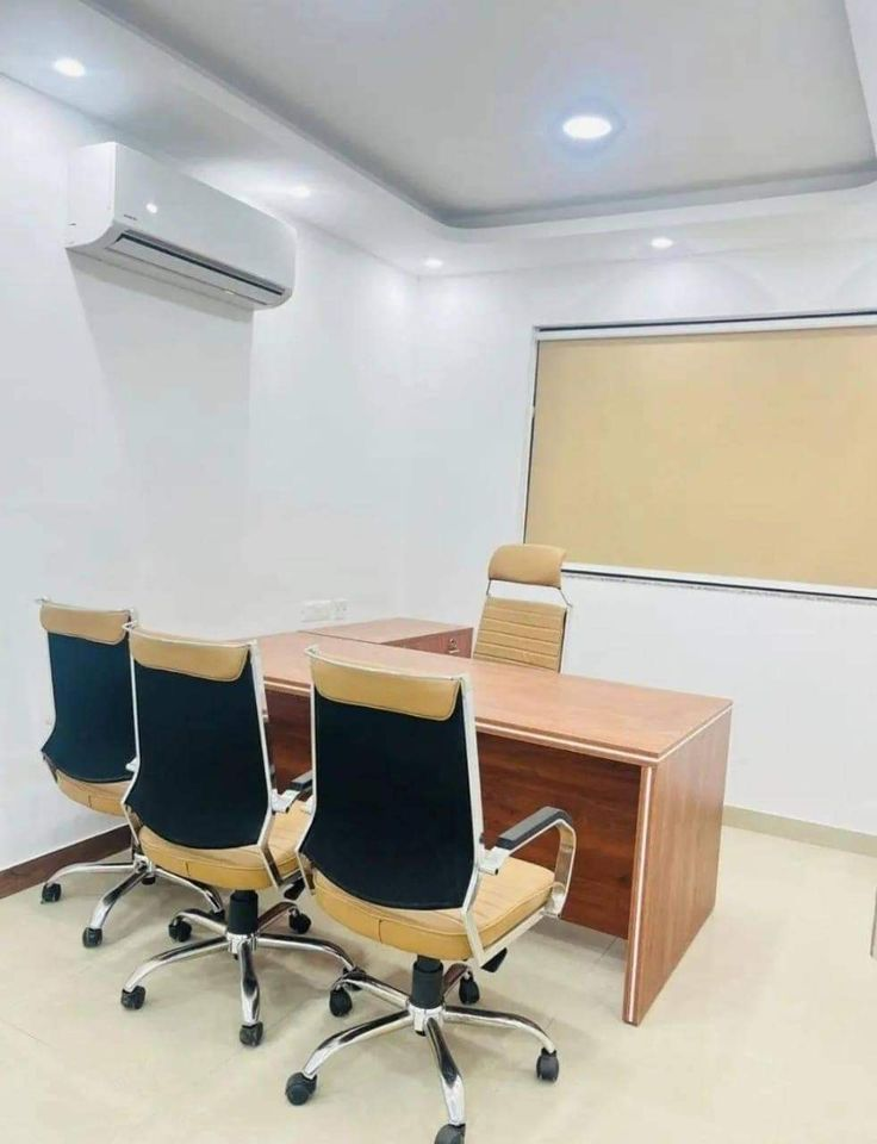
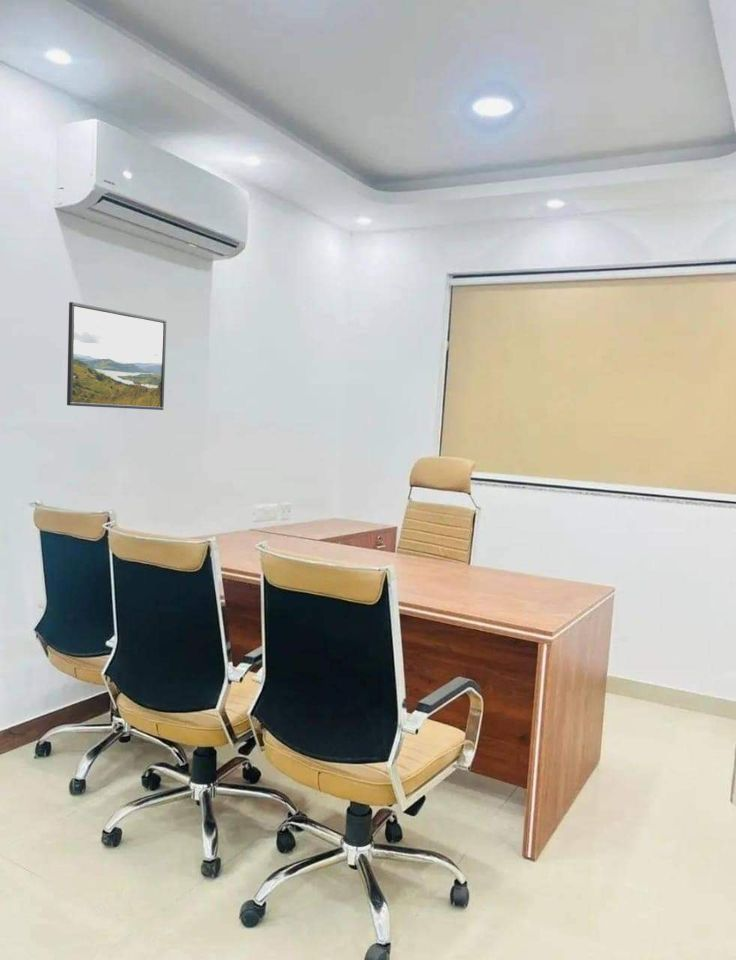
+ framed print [66,301,167,411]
